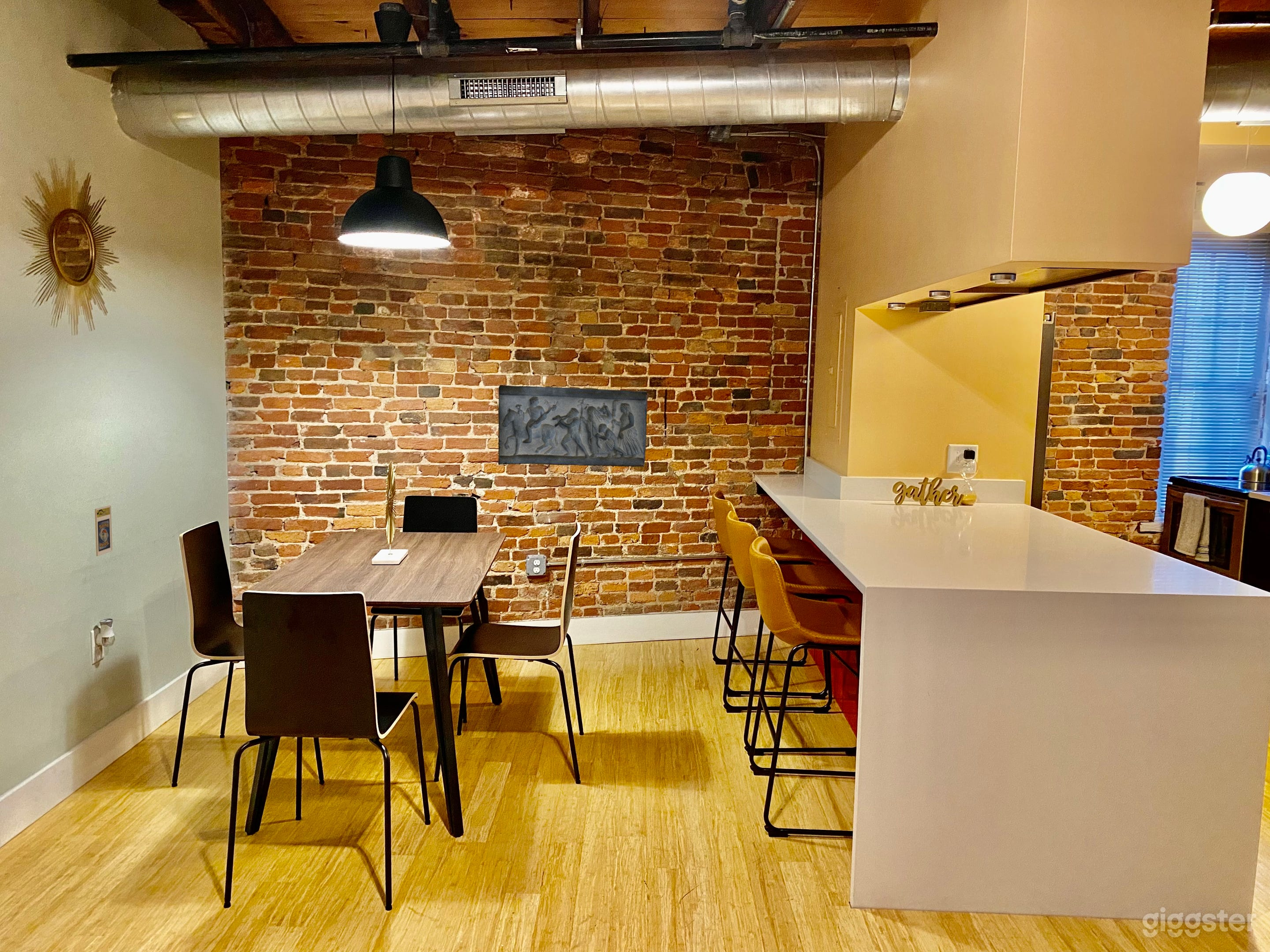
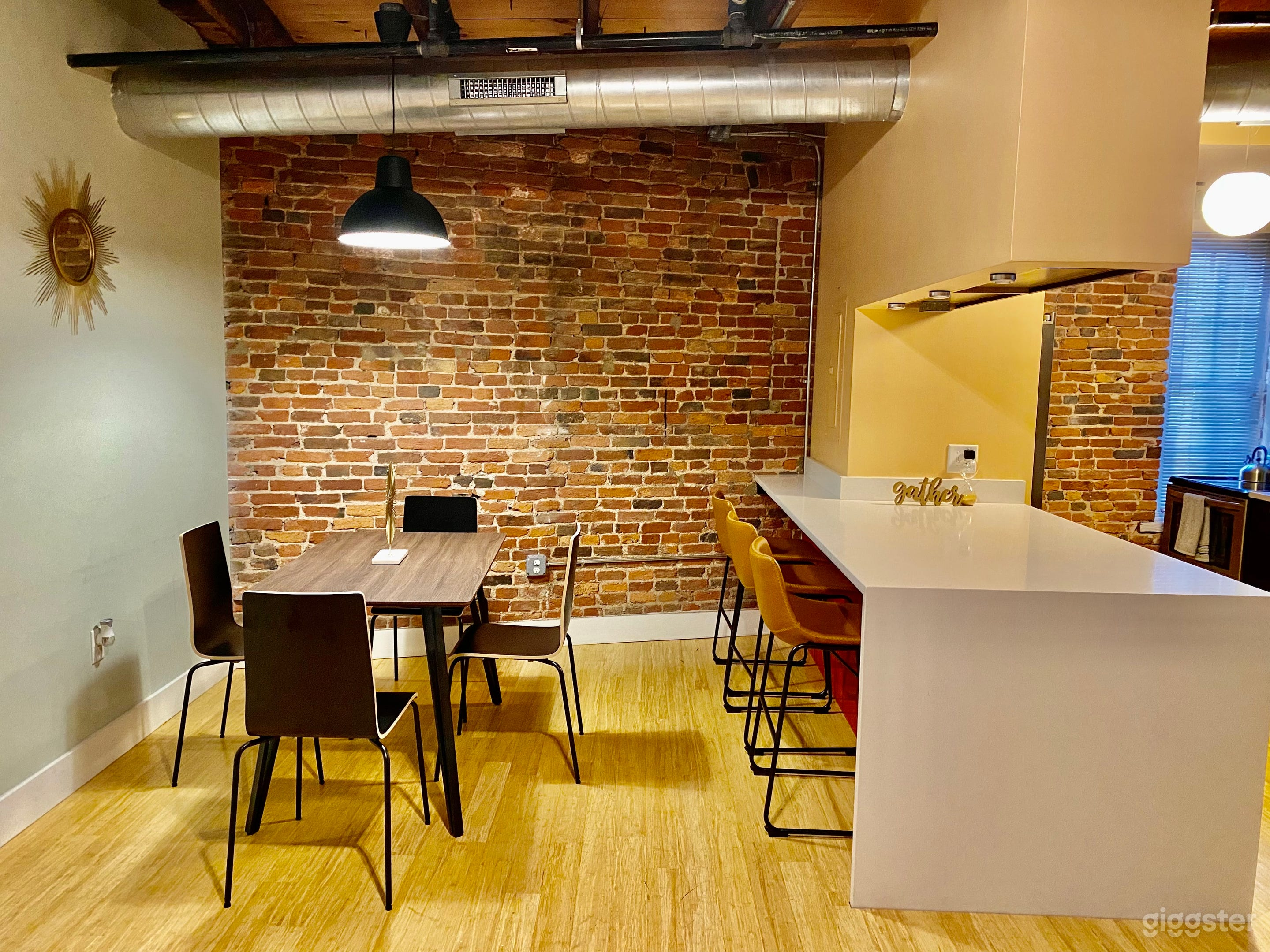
- trading card display case [94,505,113,557]
- relief panel [497,385,648,468]
